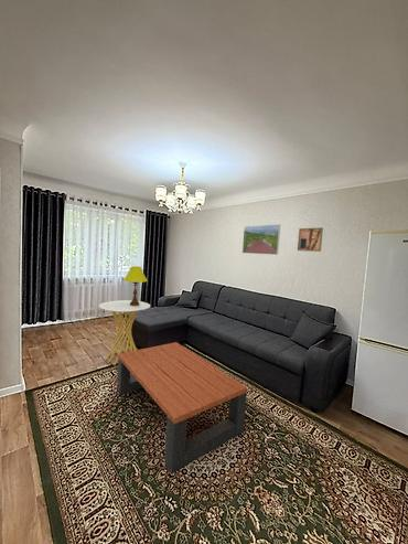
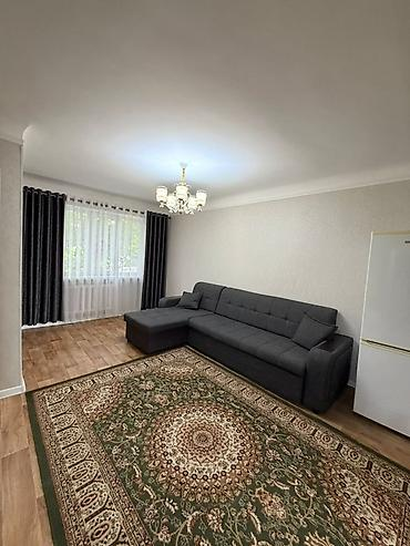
- side table [98,299,151,366]
- wall art [297,226,324,253]
- coffee table [116,341,248,474]
- table lamp [122,265,149,306]
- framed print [241,224,281,256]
